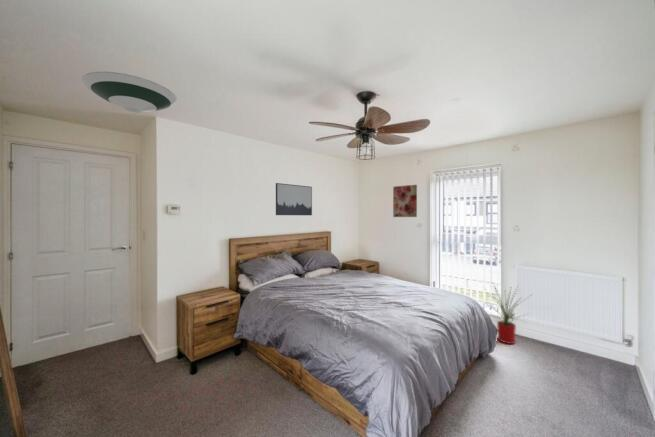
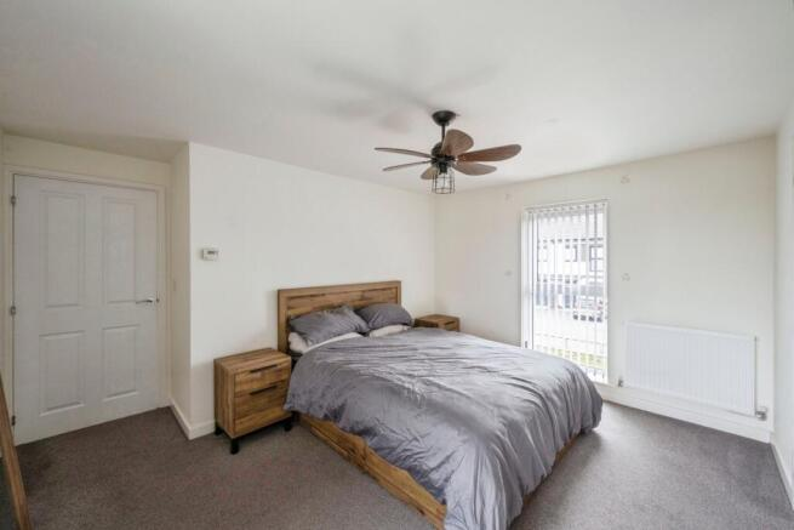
- wall art [275,182,313,216]
- wall art [392,184,418,218]
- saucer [81,71,178,114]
- house plant [482,280,534,345]
